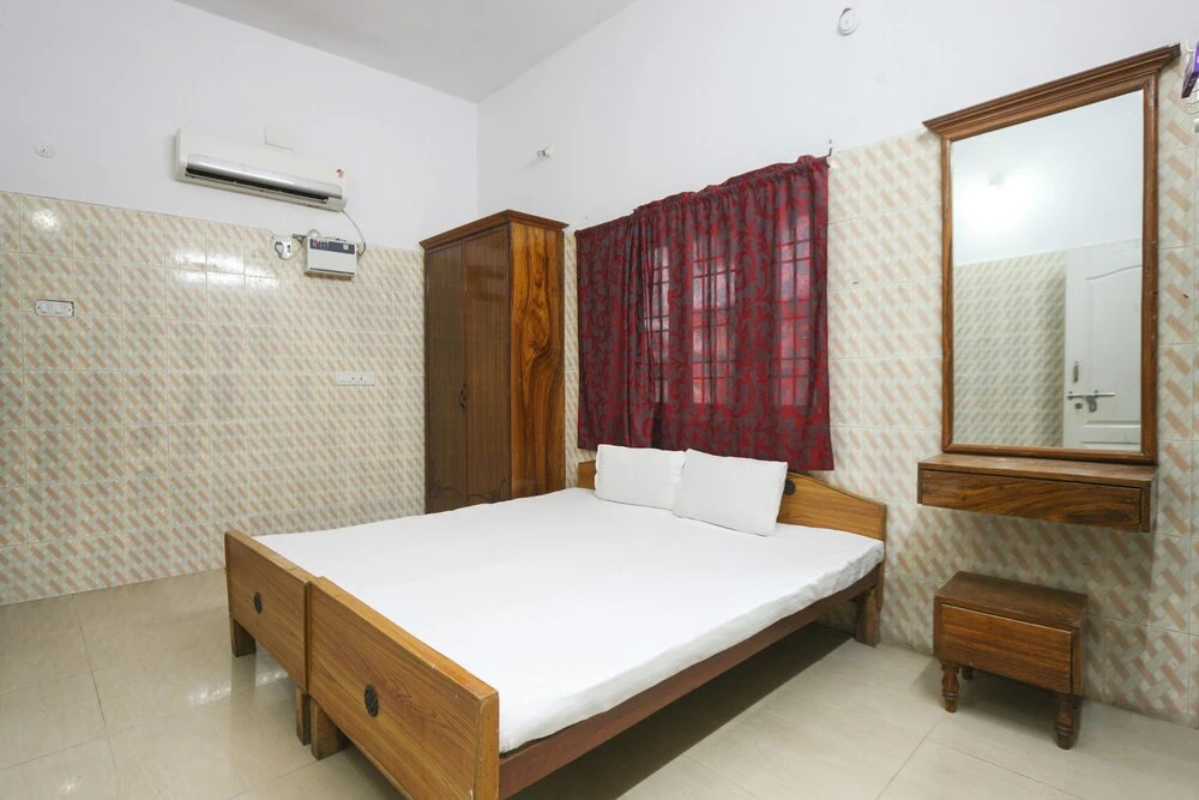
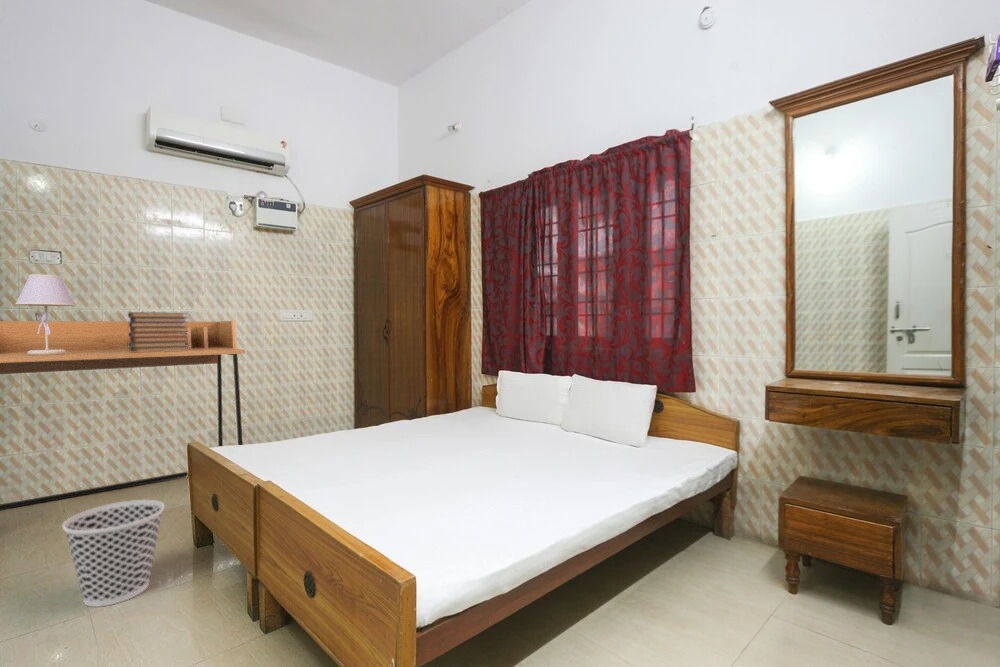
+ desk [0,320,246,511]
+ wastebasket [62,499,165,608]
+ table lamp [14,273,76,355]
+ book stack [127,311,190,352]
